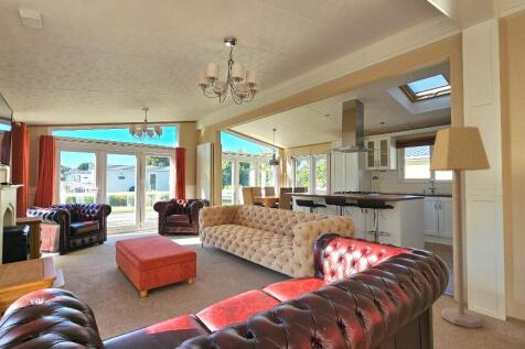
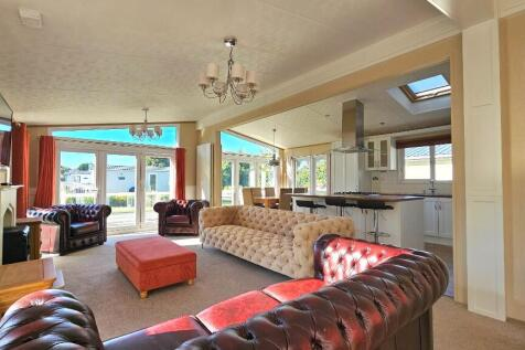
- lamp [428,126,492,329]
